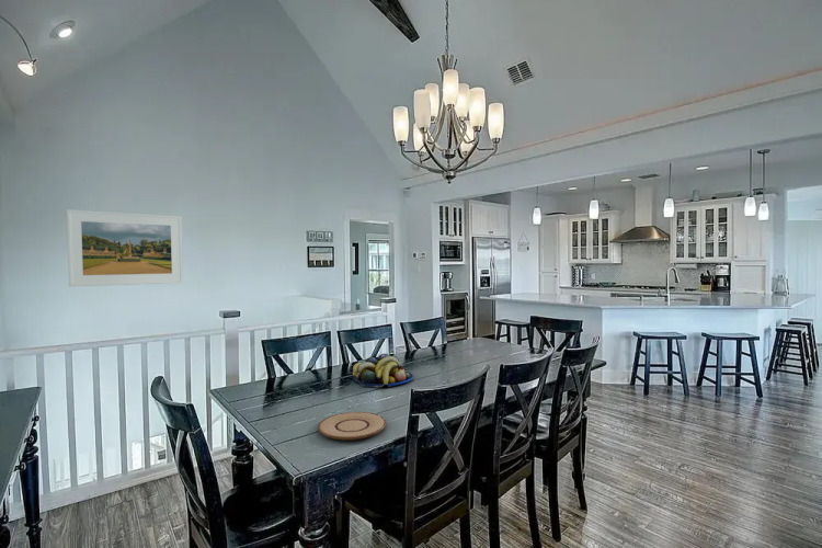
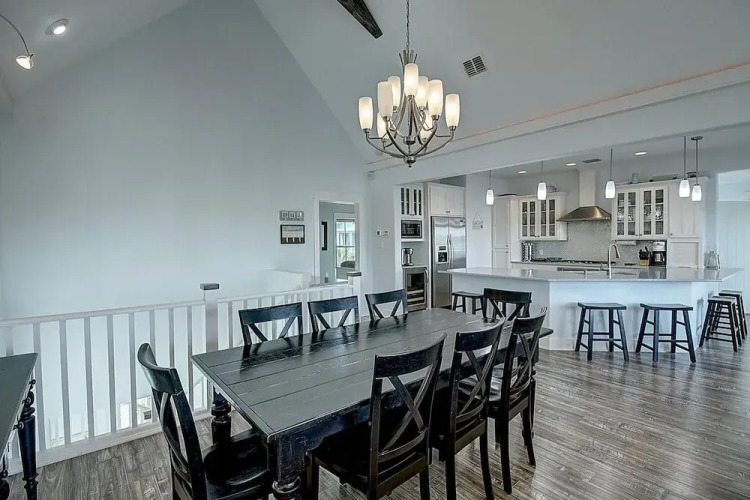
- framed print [66,208,184,288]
- plate [317,411,387,441]
- fruit bowl [352,353,414,388]
